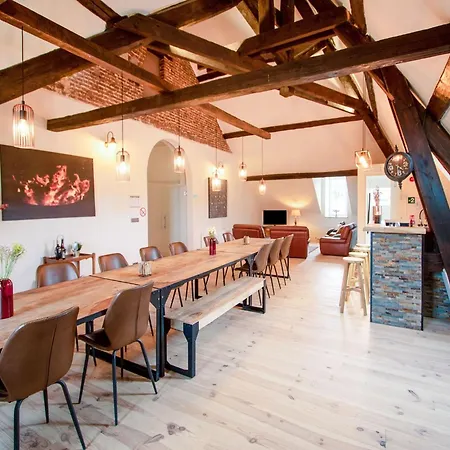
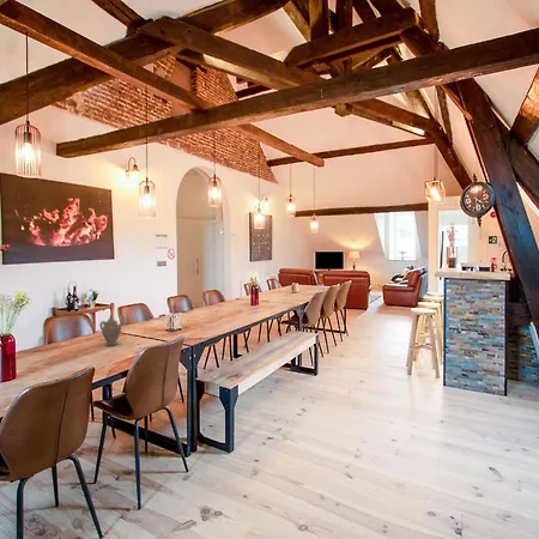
+ chinaware [98,314,123,347]
